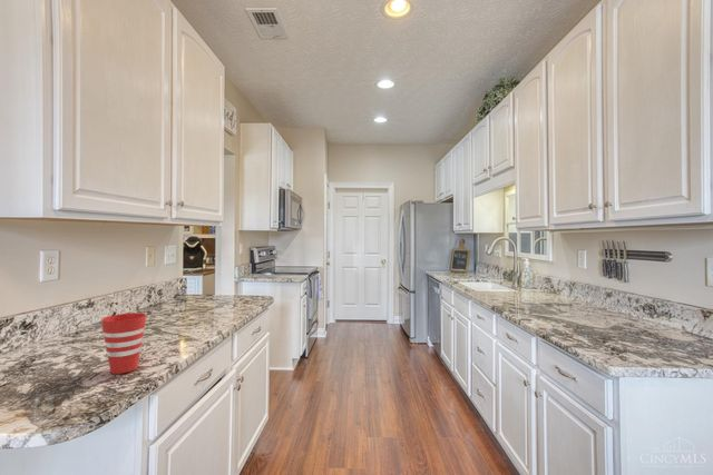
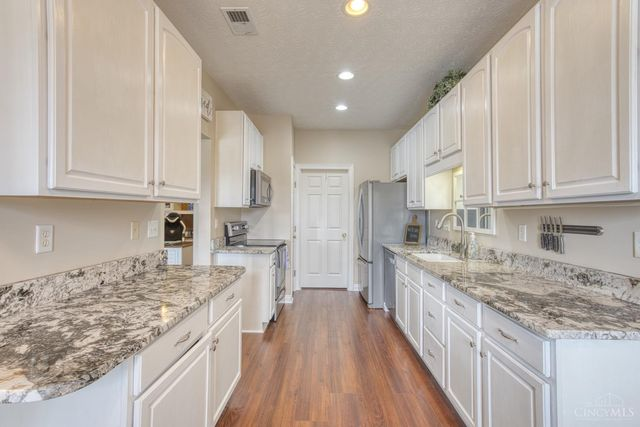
- cup [101,311,147,375]
